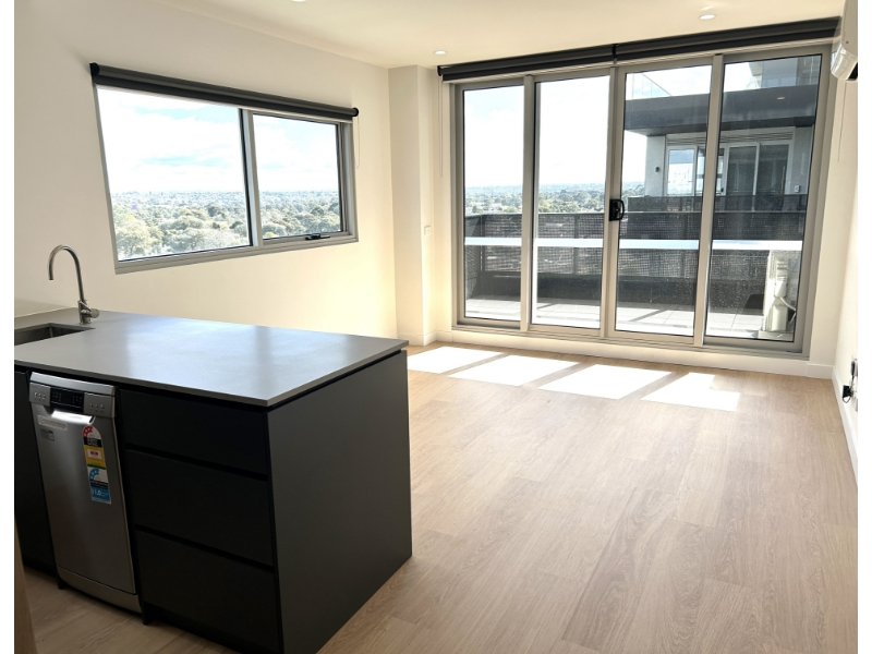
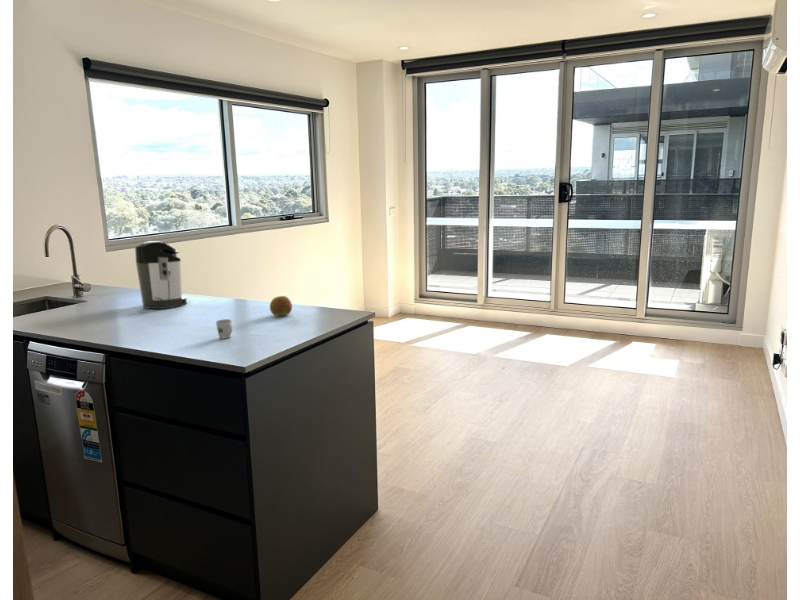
+ coffee maker [134,240,188,310]
+ cup [215,317,233,339]
+ apple [269,295,293,317]
